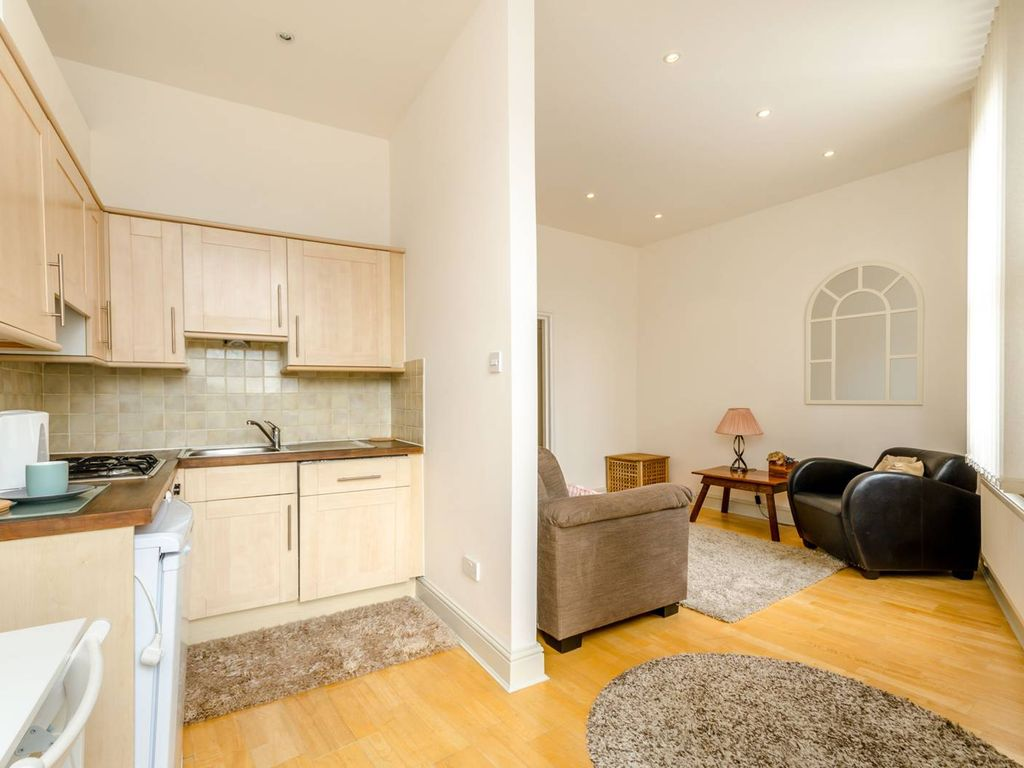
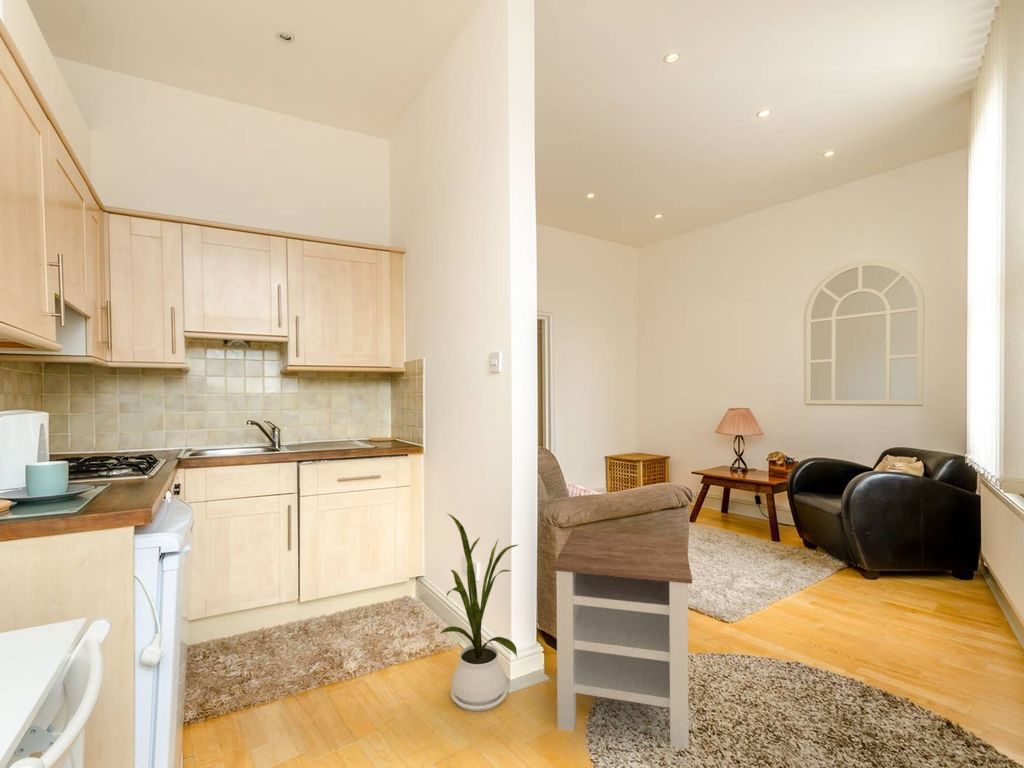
+ house plant [440,512,521,712]
+ side table [552,528,693,750]
